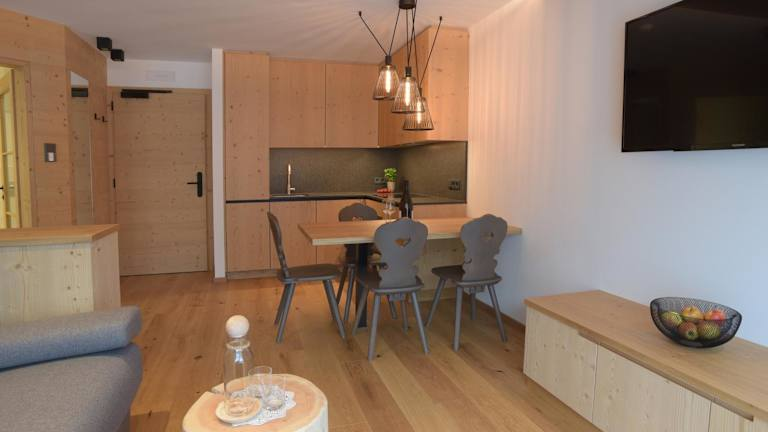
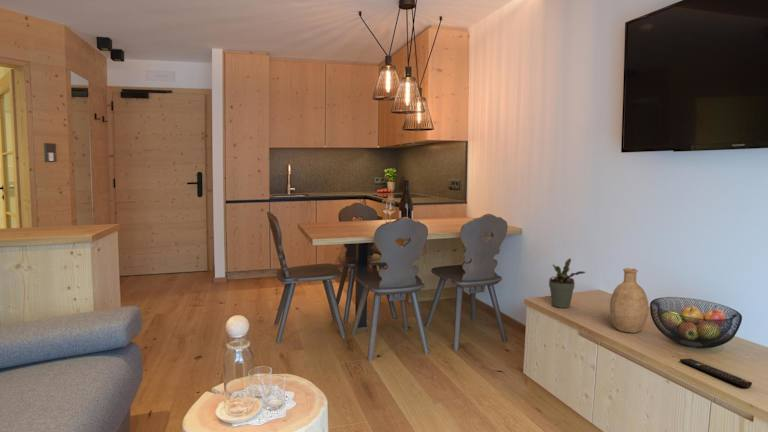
+ decorative vase [609,267,649,334]
+ remote control [679,357,753,388]
+ potted plant [548,257,586,309]
